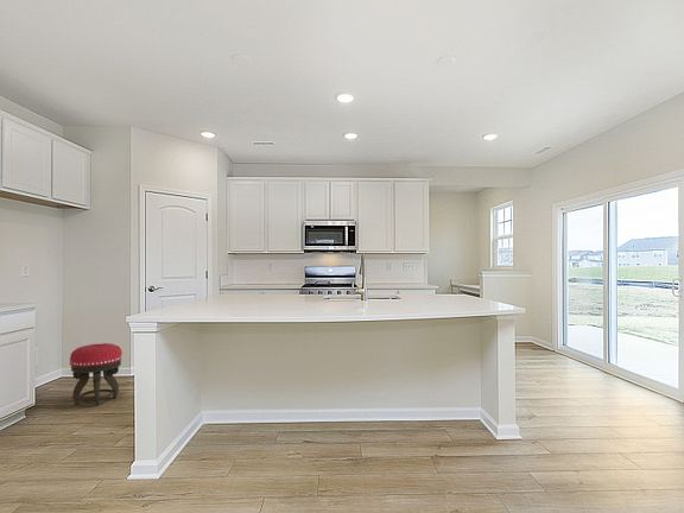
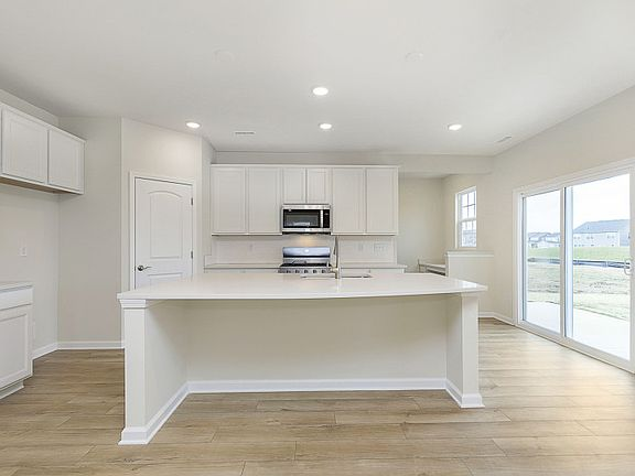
- stool [69,342,124,407]
